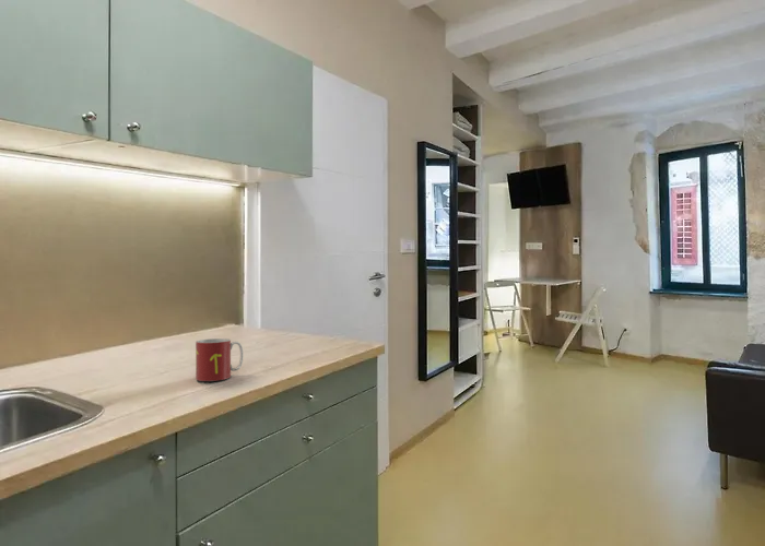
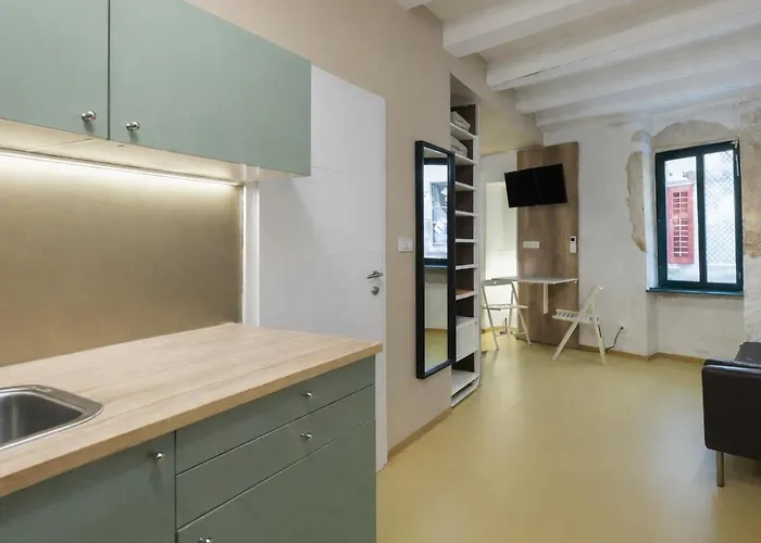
- mug [195,337,244,382]
